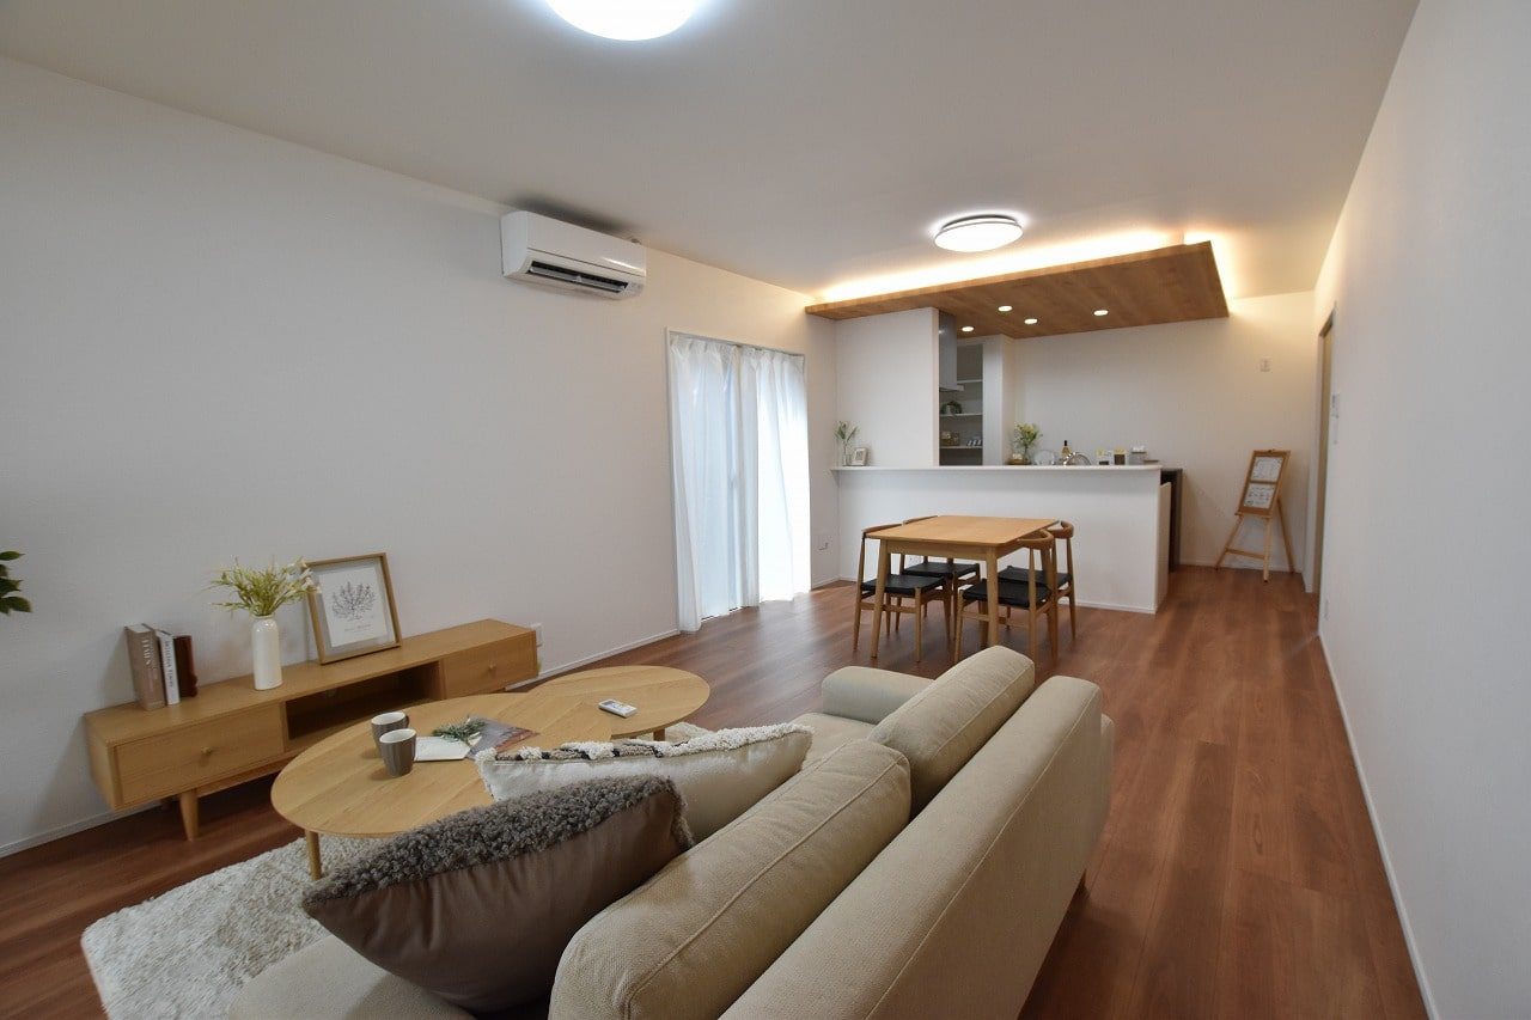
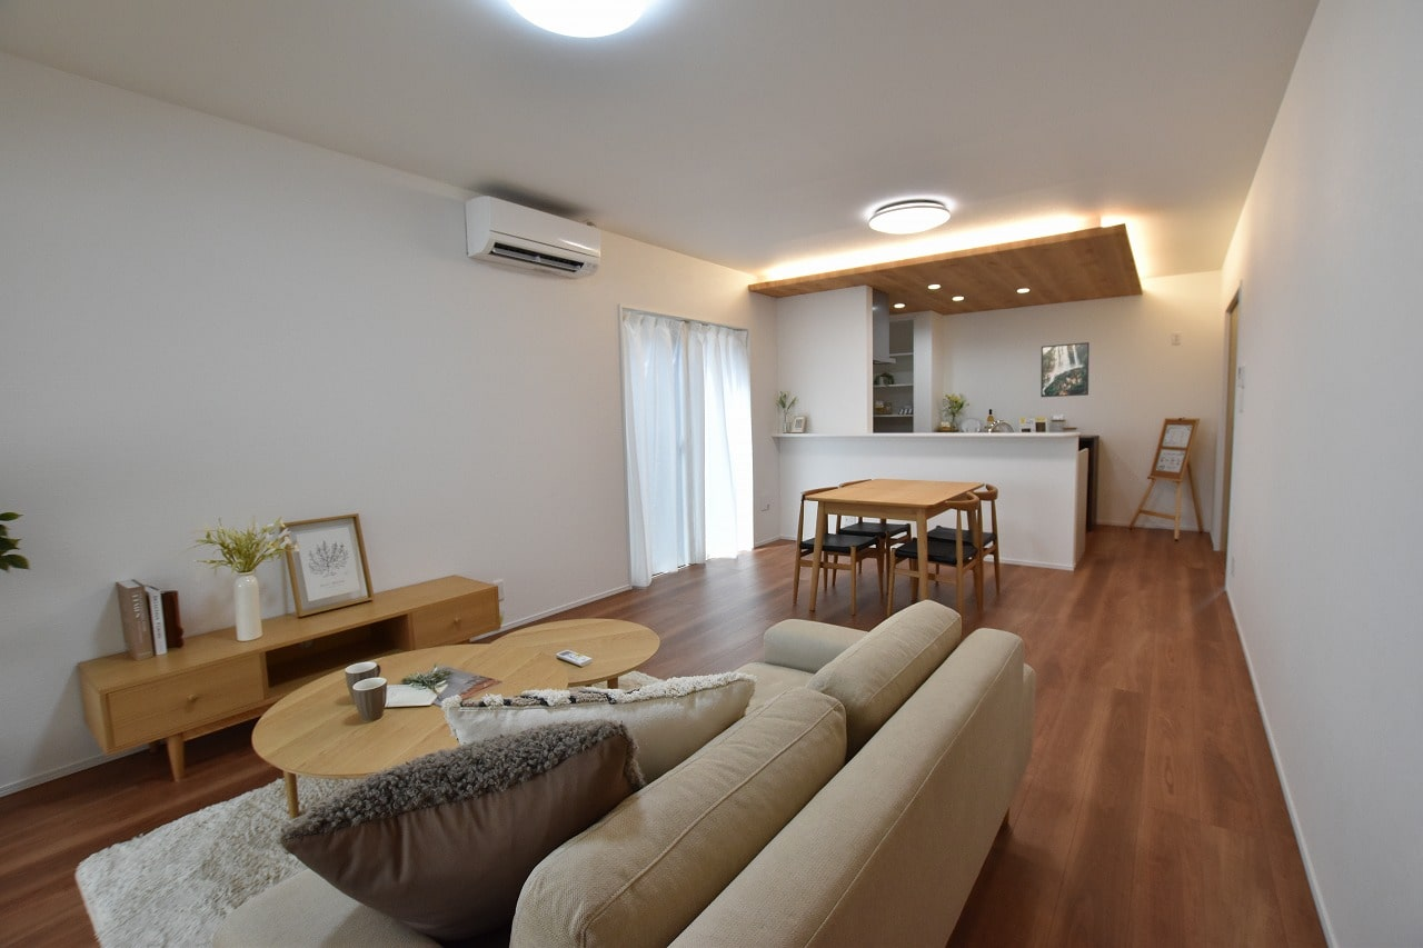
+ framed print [1039,341,1091,398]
